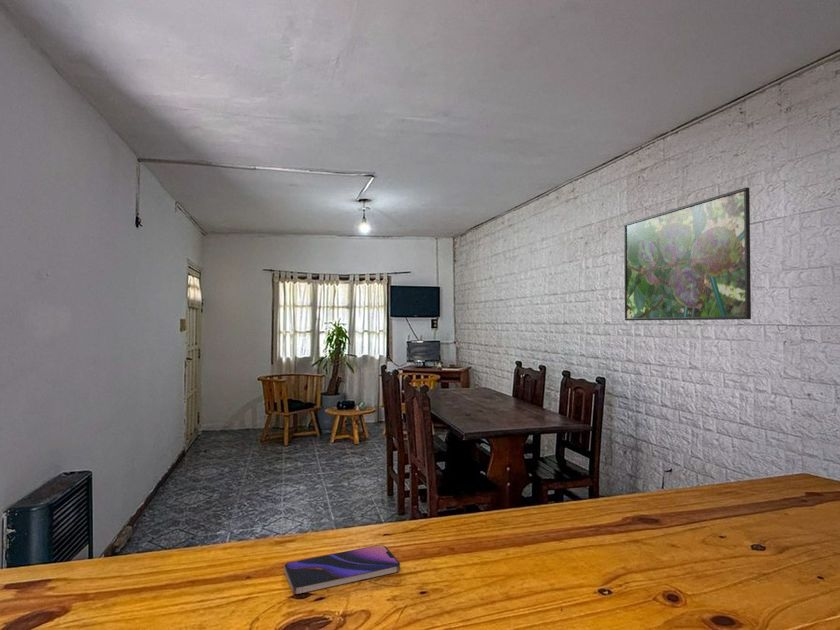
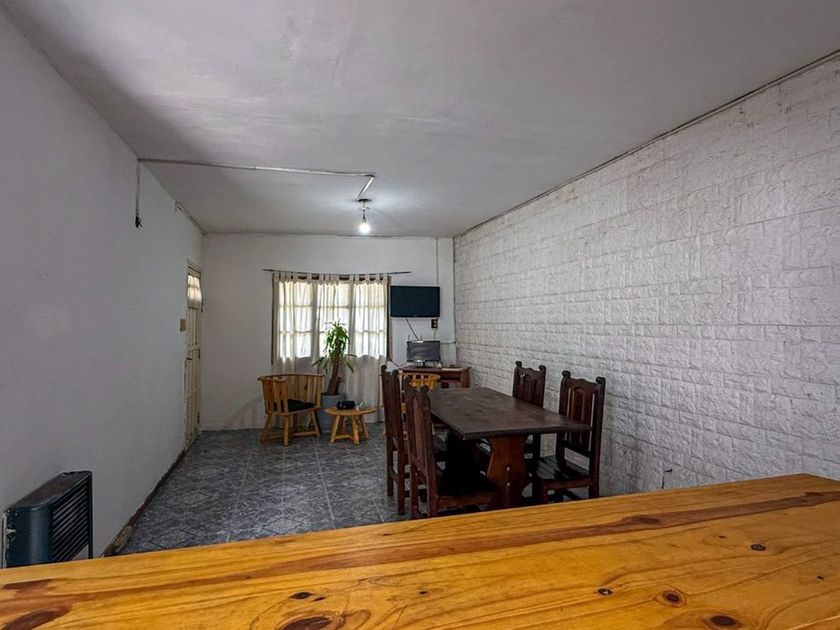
- smartphone [283,544,401,595]
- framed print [623,186,752,322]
